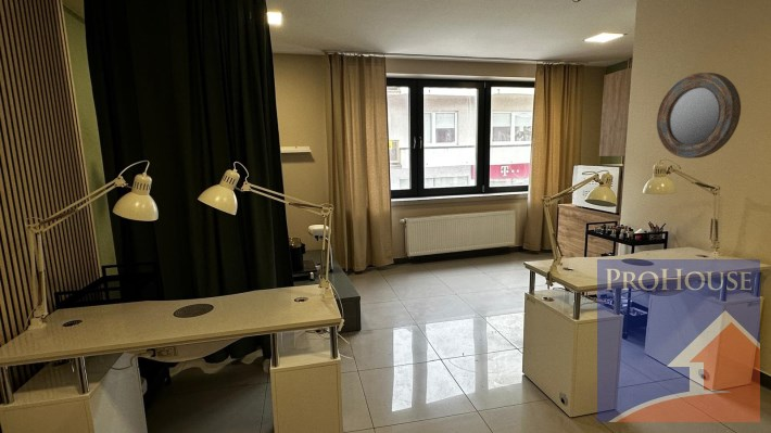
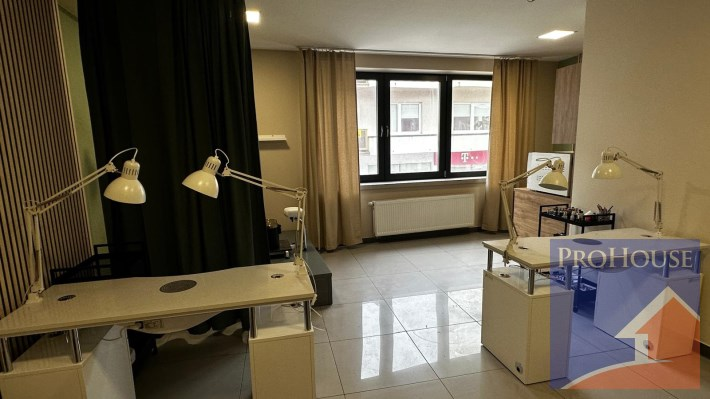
- home mirror [656,72,742,160]
